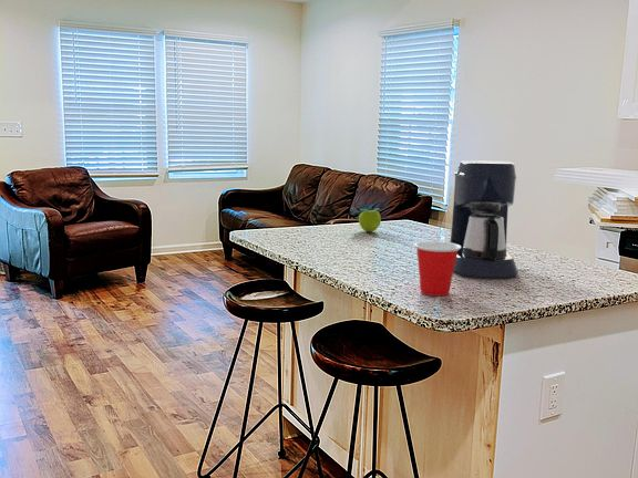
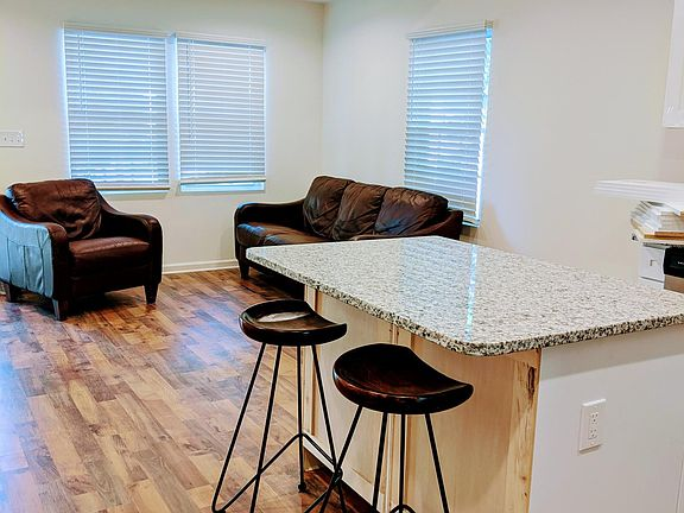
- cup [413,240,461,297]
- coffee maker [449,159,519,279]
- fruit [358,207,382,232]
